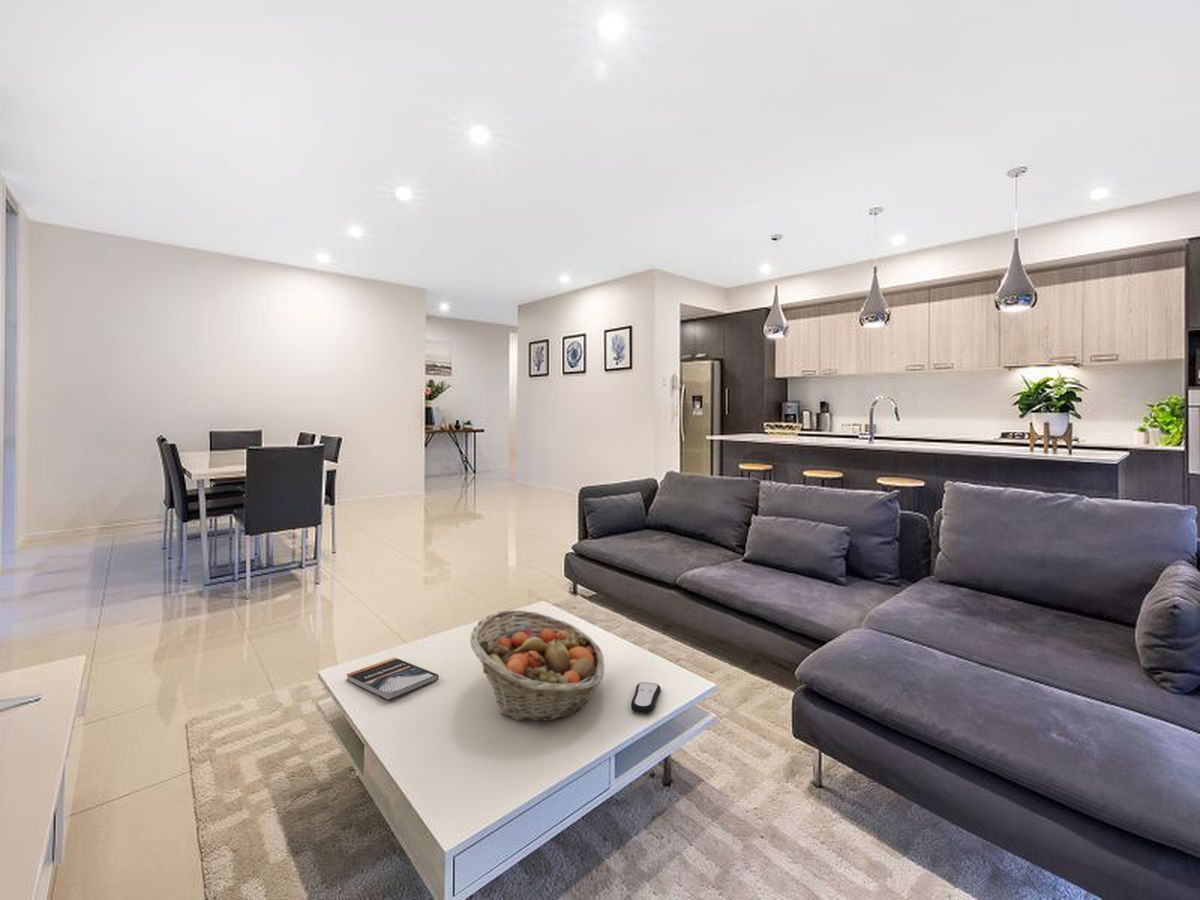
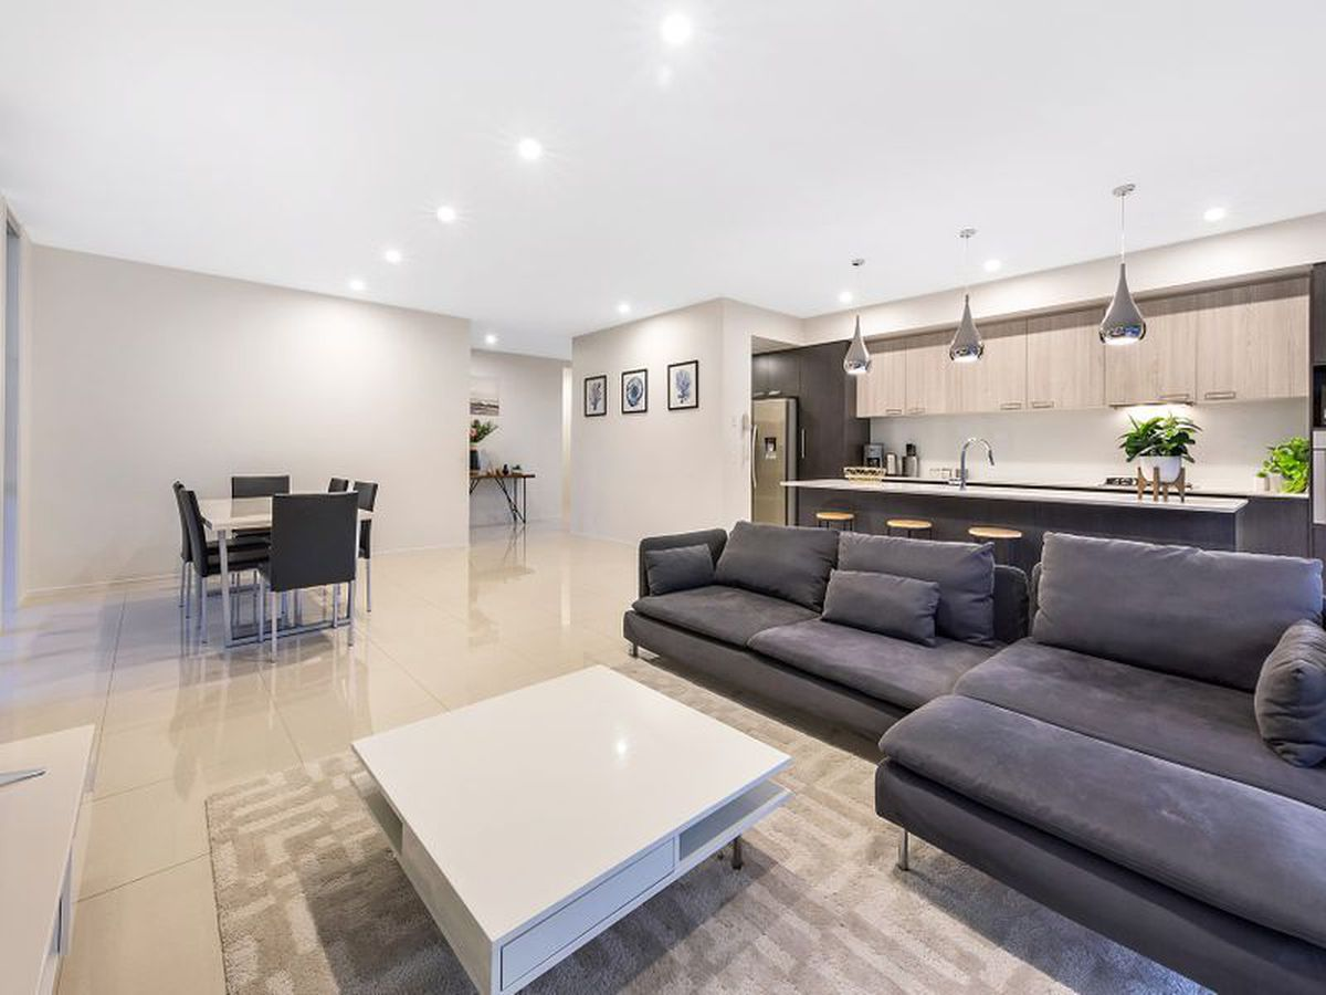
- fruit basket [469,609,605,722]
- book [345,657,440,701]
- remote control [630,681,662,714]
